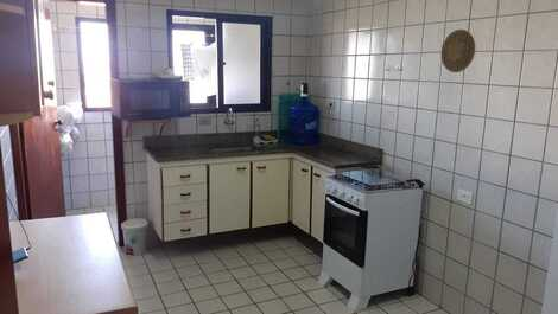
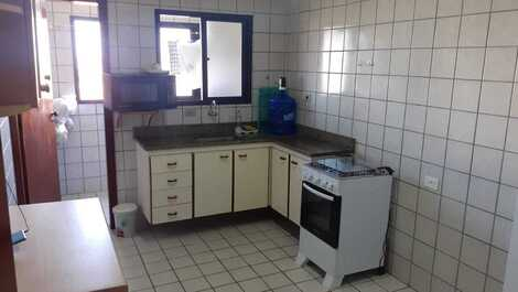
- decorative plate [440,28,476,73]
